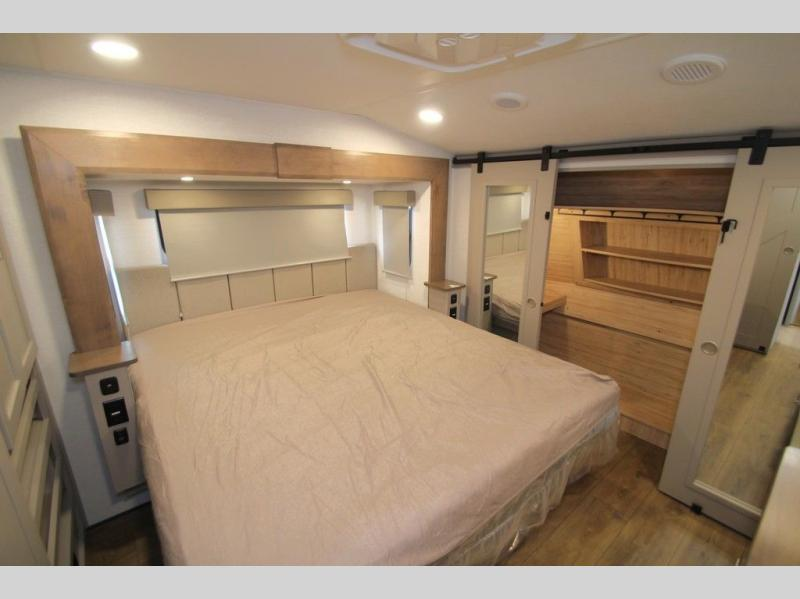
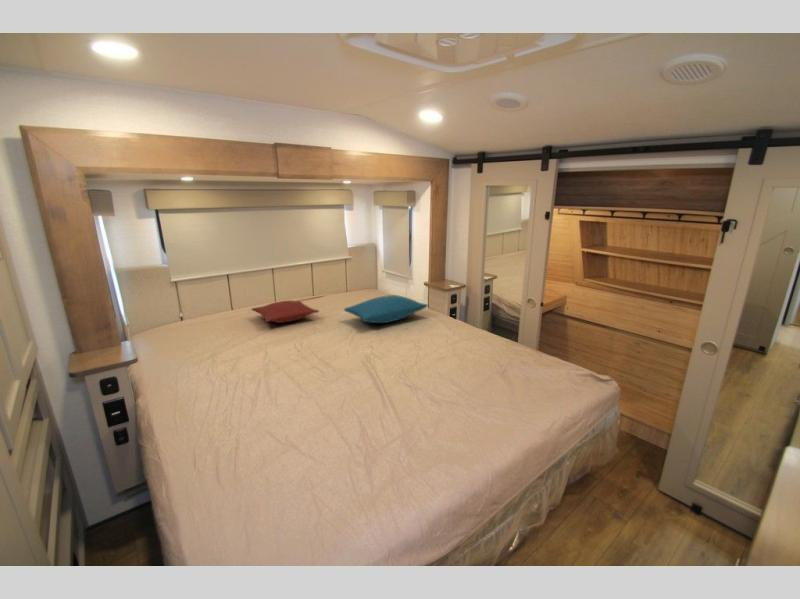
+ pillow [250,300,320,324]
+ pillow [343,294,429,324]
